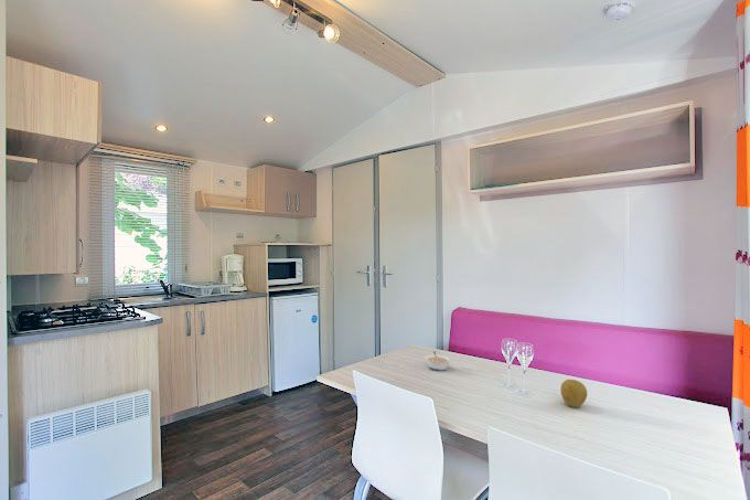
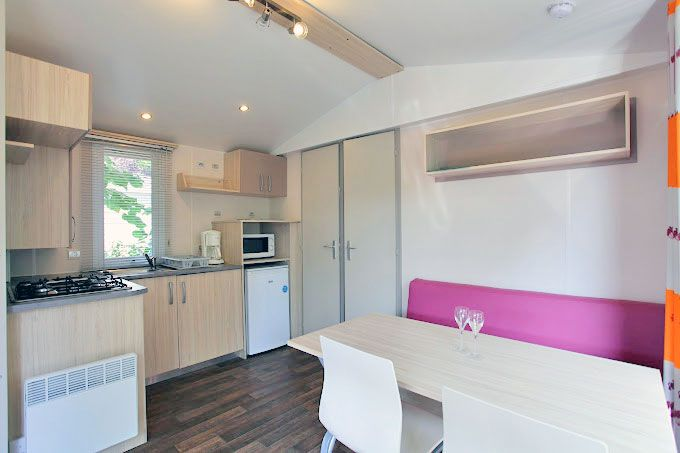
- legume [425,350,452,371]
- fruit [559,379,588,408]
